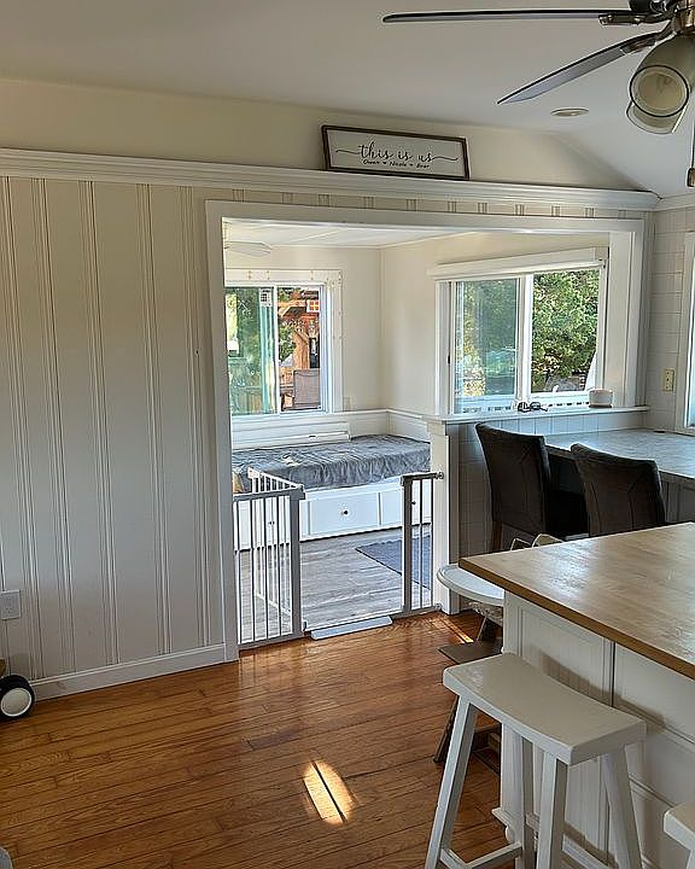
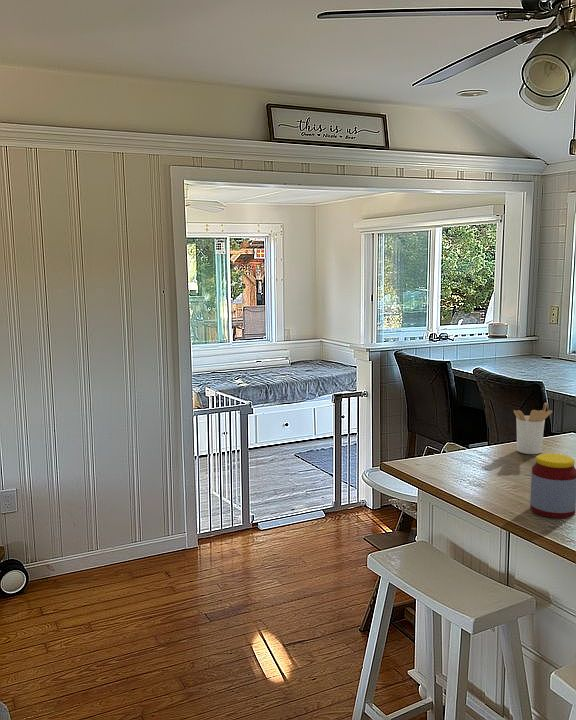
+ jar [529,453,576,519]
+ utensil holder [513,402,553,455]
